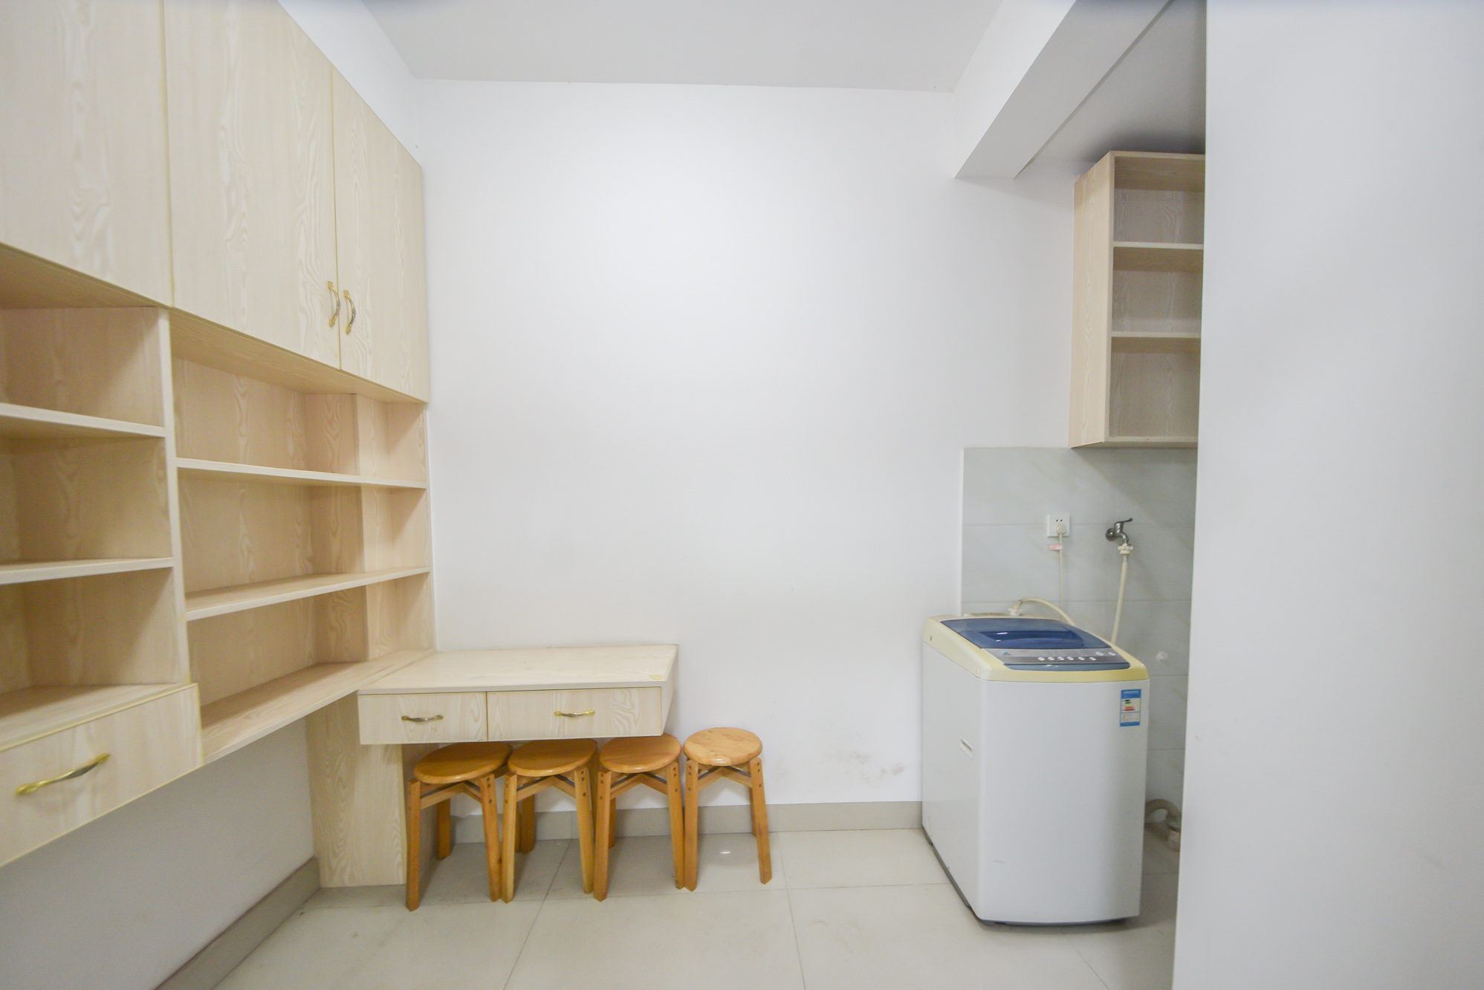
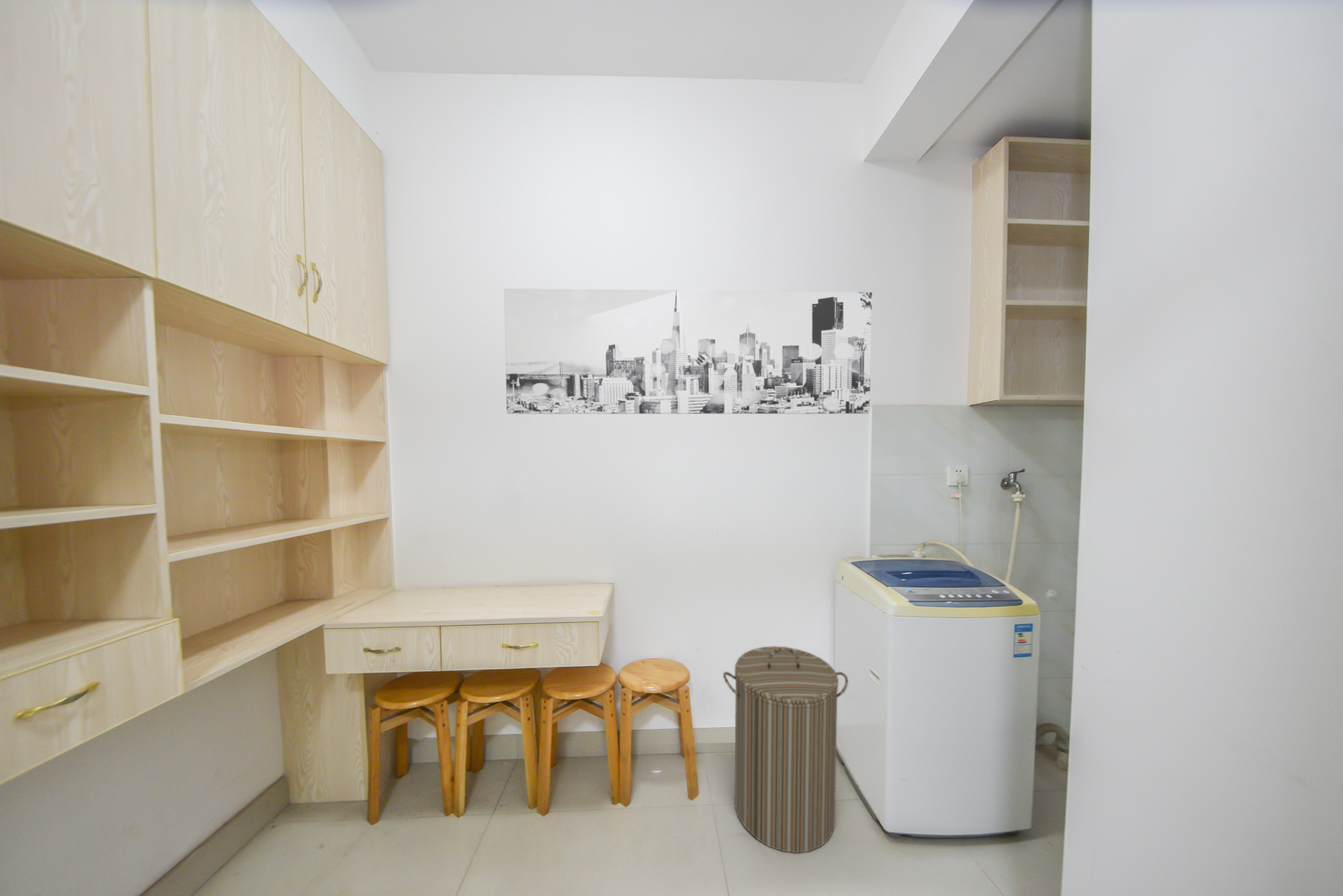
+ wall art [504,288,873,415]
+ laundry hamper [722,645,849,854]
